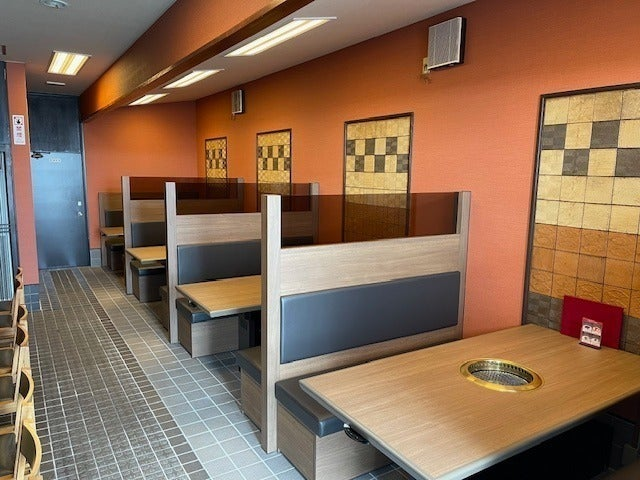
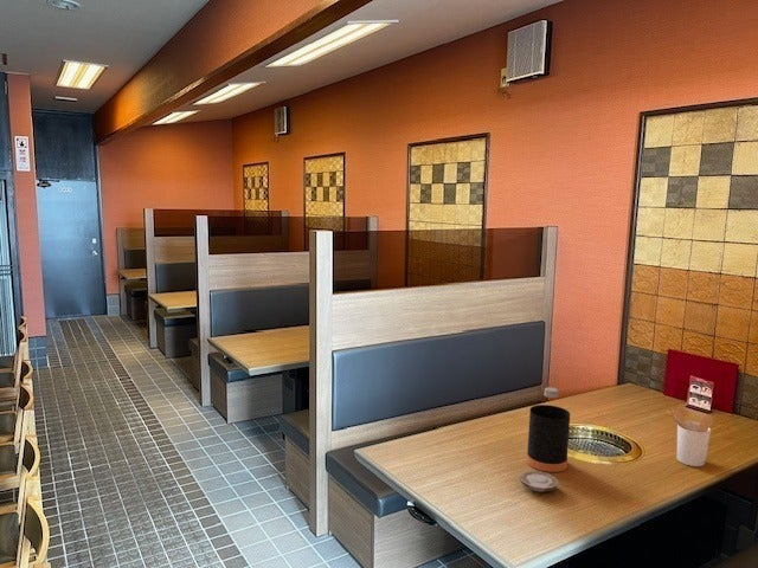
+ bottle [525,386,571,473]
+ plate [519,470,559,492]
+ utensil holder [667,408,714,467]
